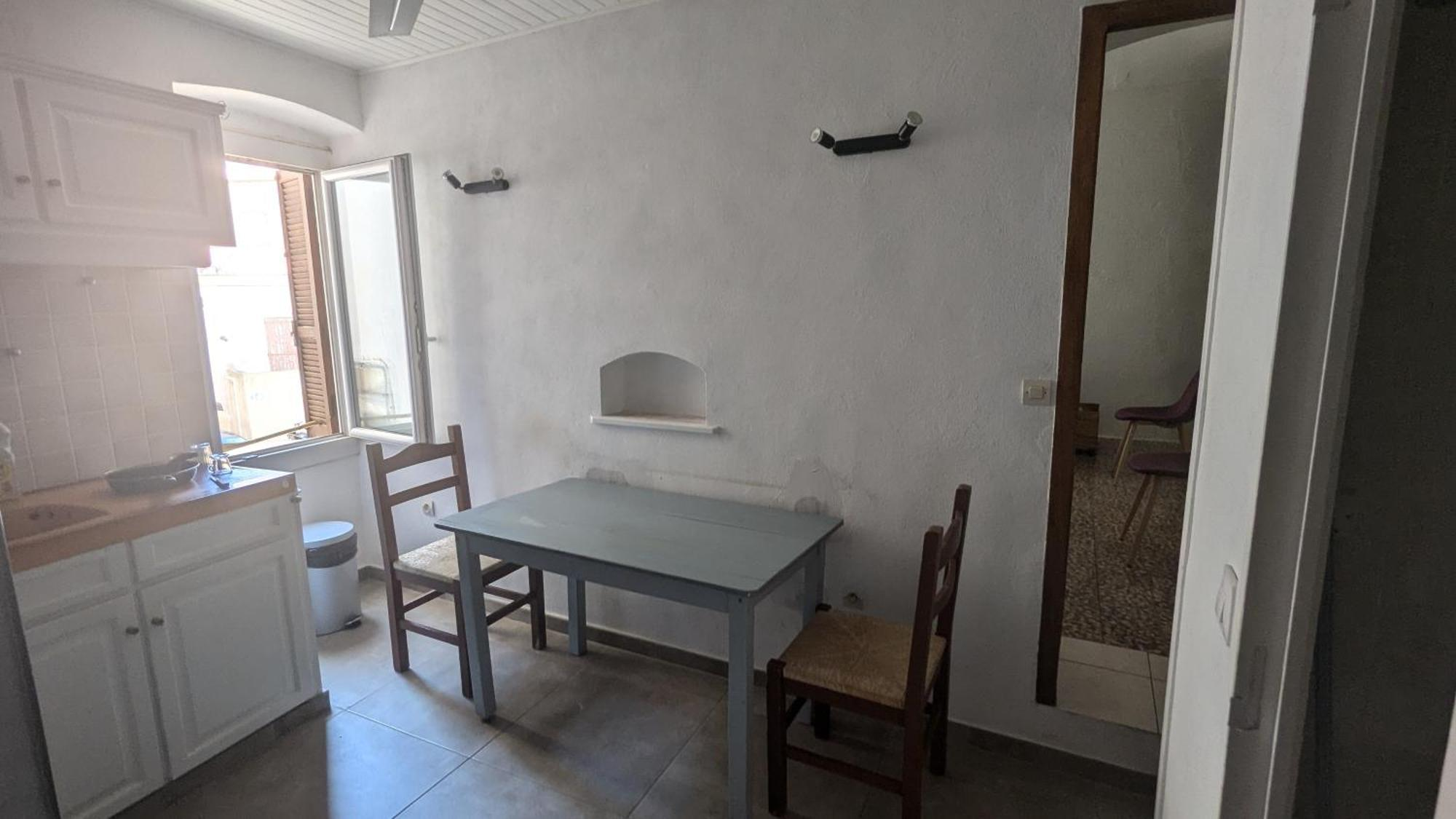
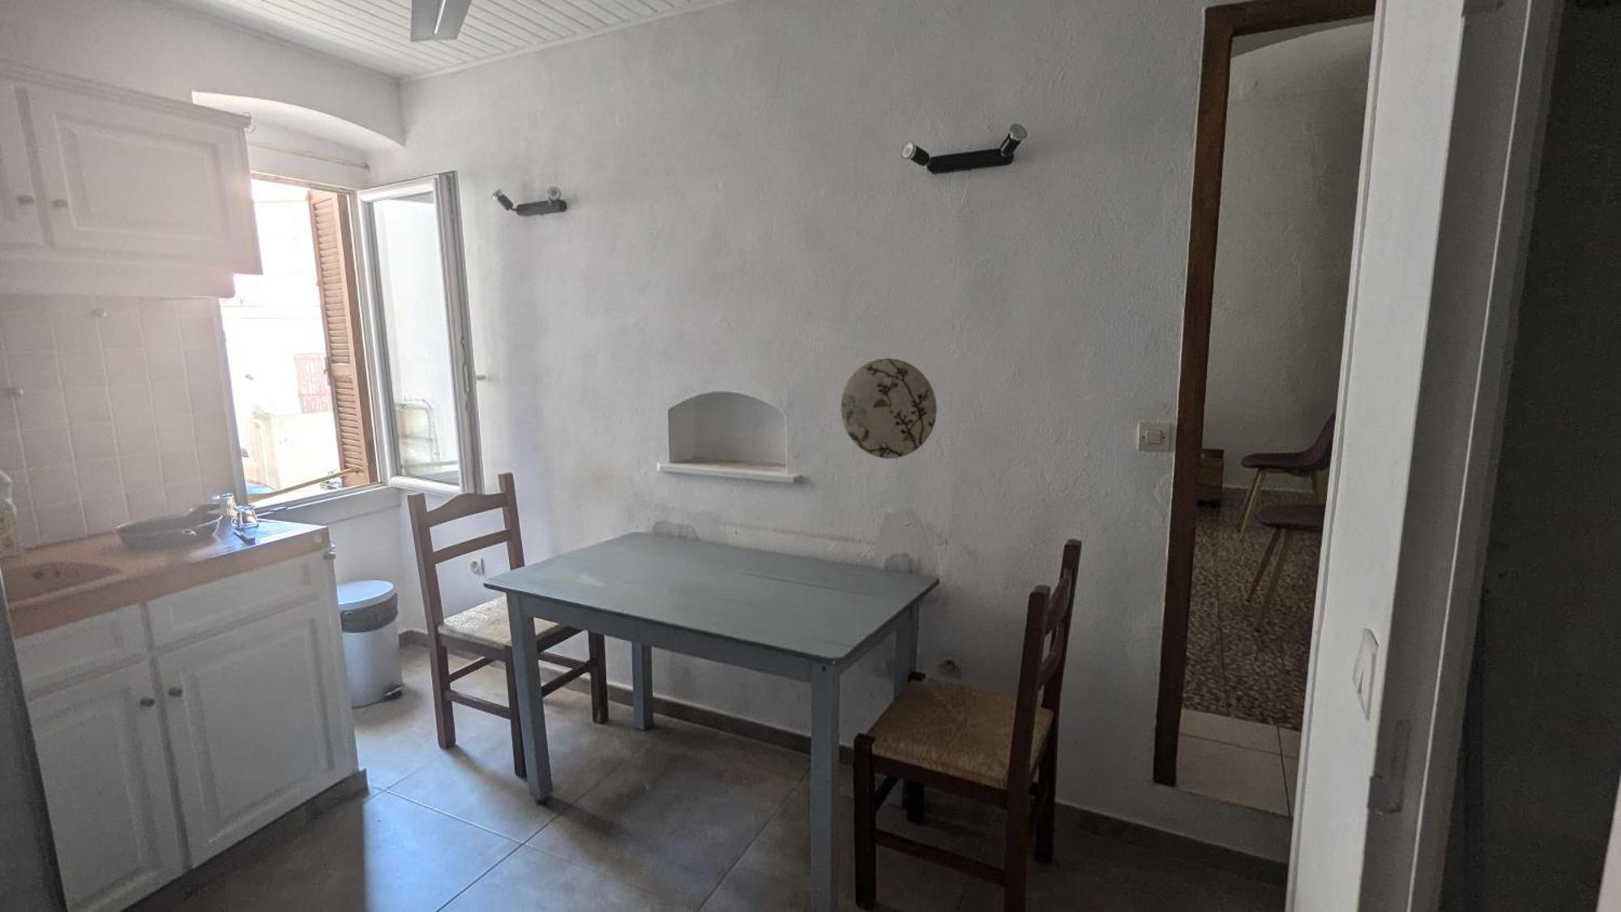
+ decorative plate [839,357,937,460]
